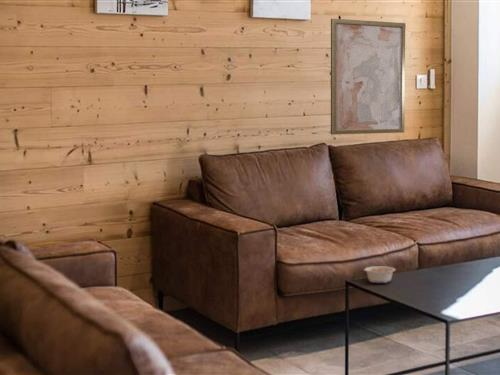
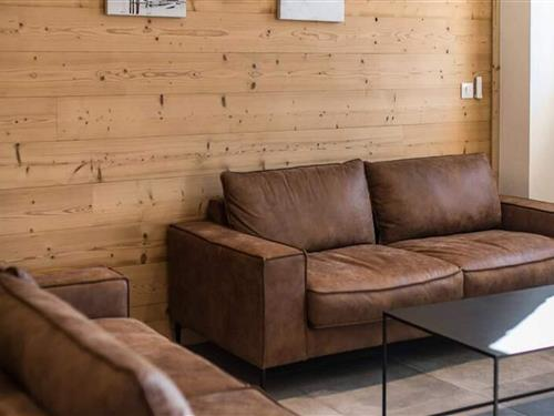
- legume [362,265,396,284]
- wall art [330,18,406,136]
